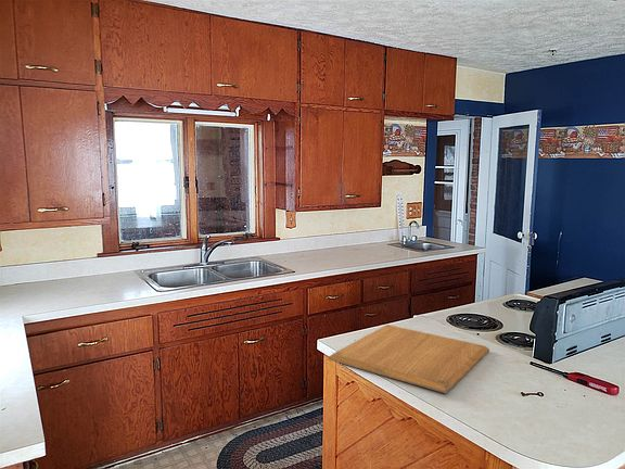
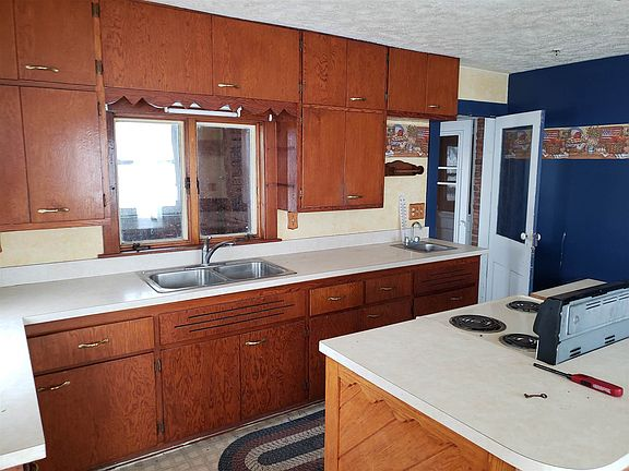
- chopping board [327,324,490,394]
